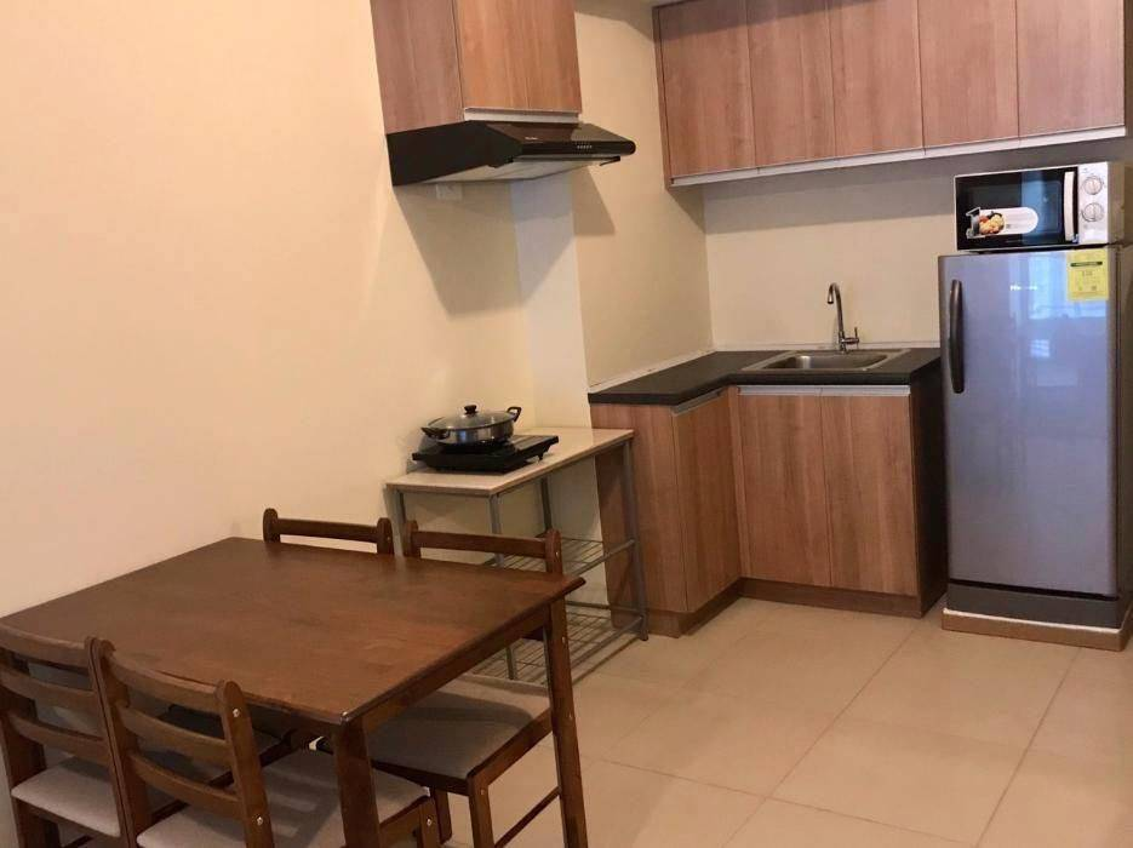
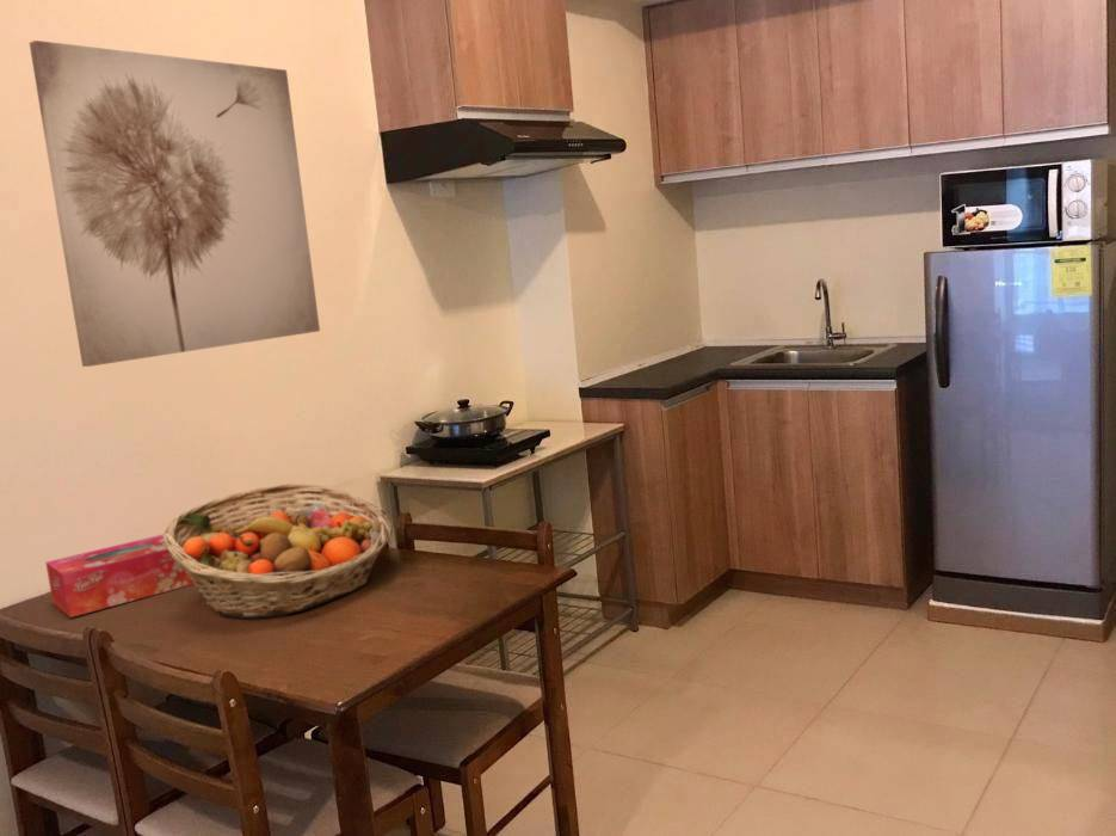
+ fruit basket [162,482,394,619]
+ tissue box [44,534,195,619]
+ wall art [29,39,321,368]
